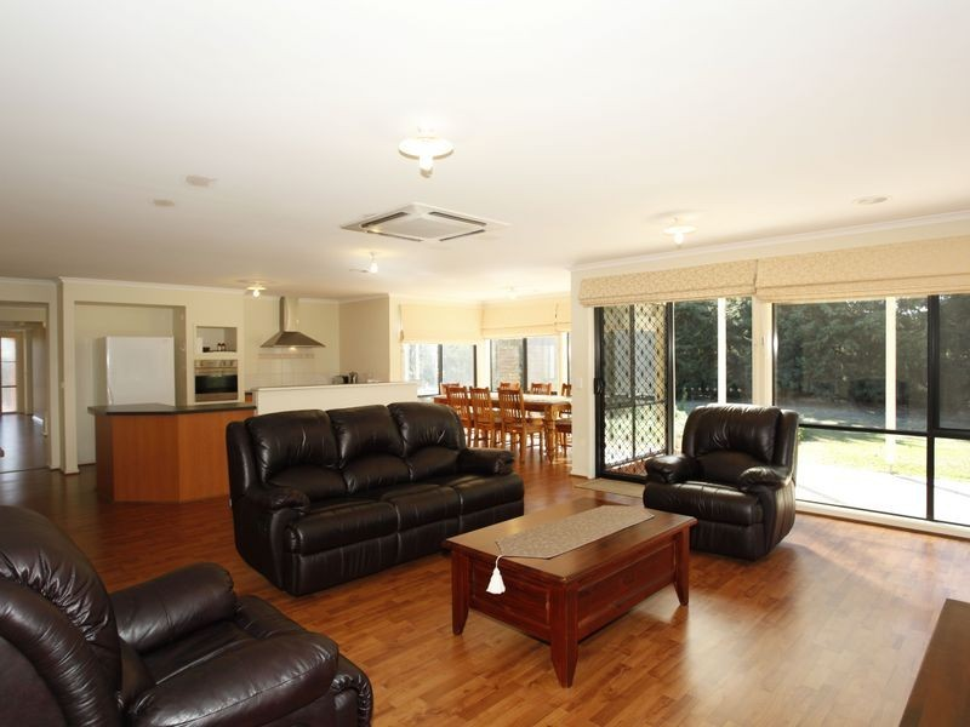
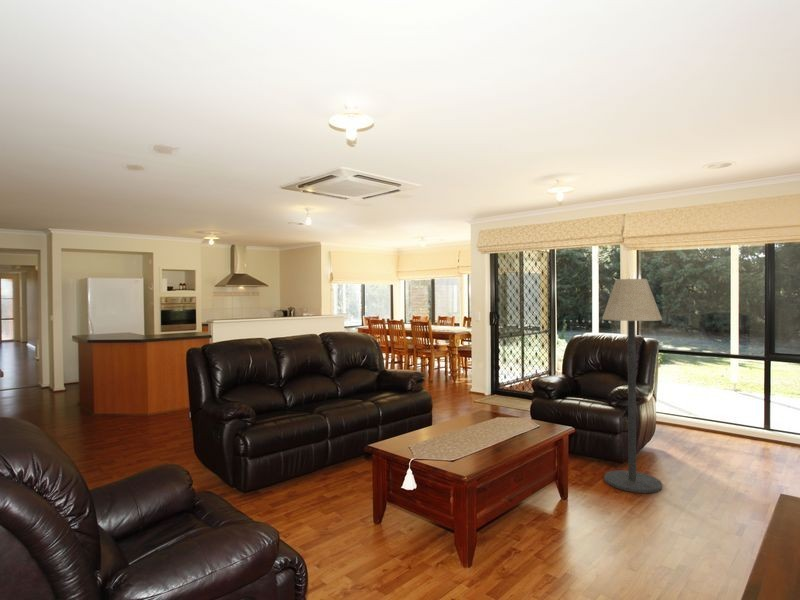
+ floor lamp [601,278,663,494]
